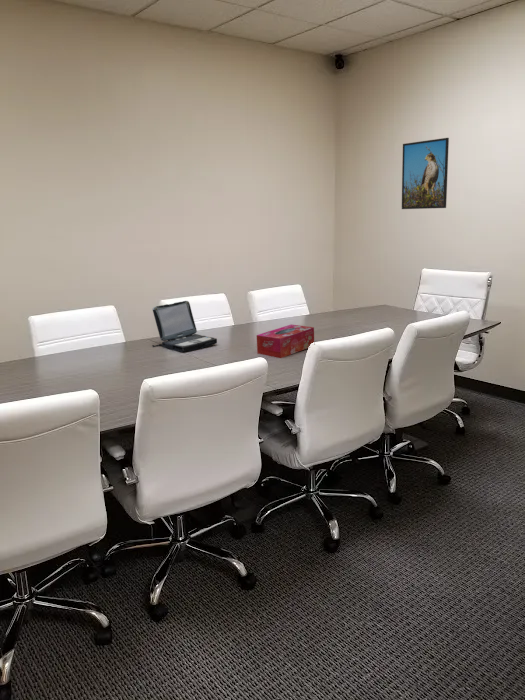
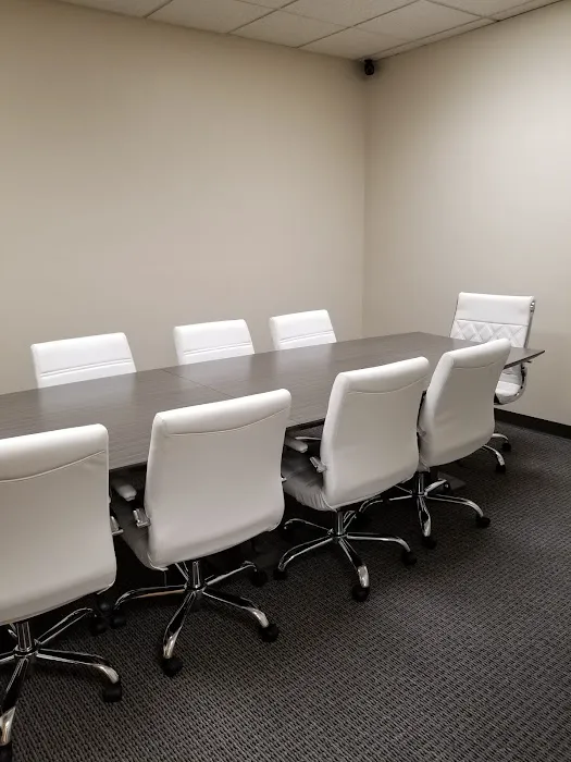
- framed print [401,137,450,210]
- laptop [151,300,218,353]
- tissue box [256,324,315,359]
